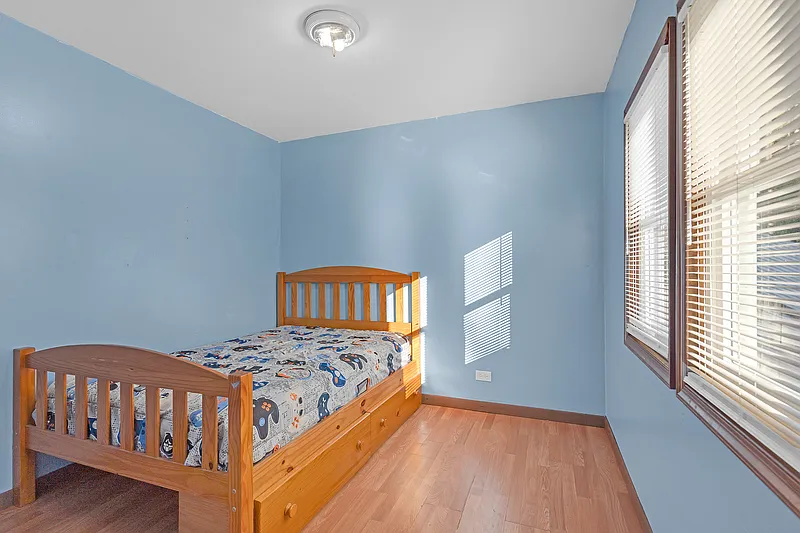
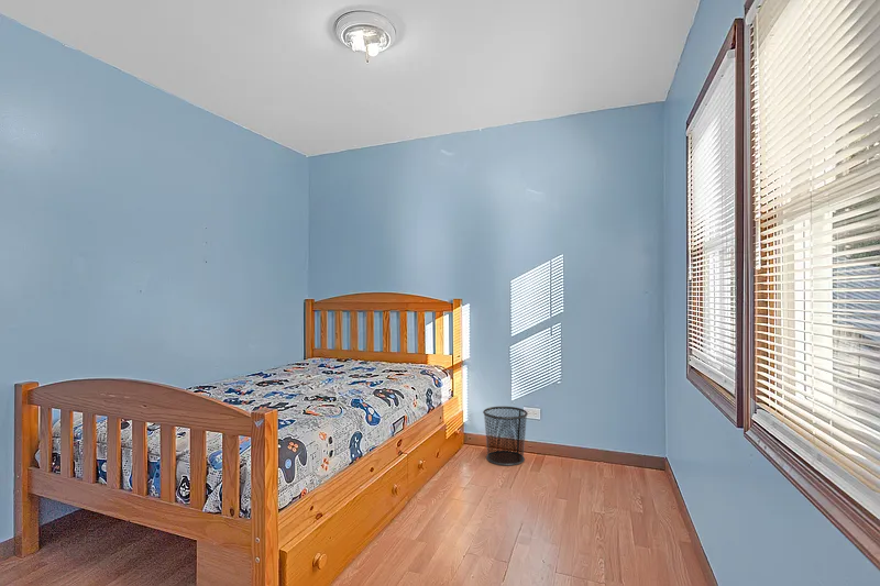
+ waste bin [482,406,529,467]
